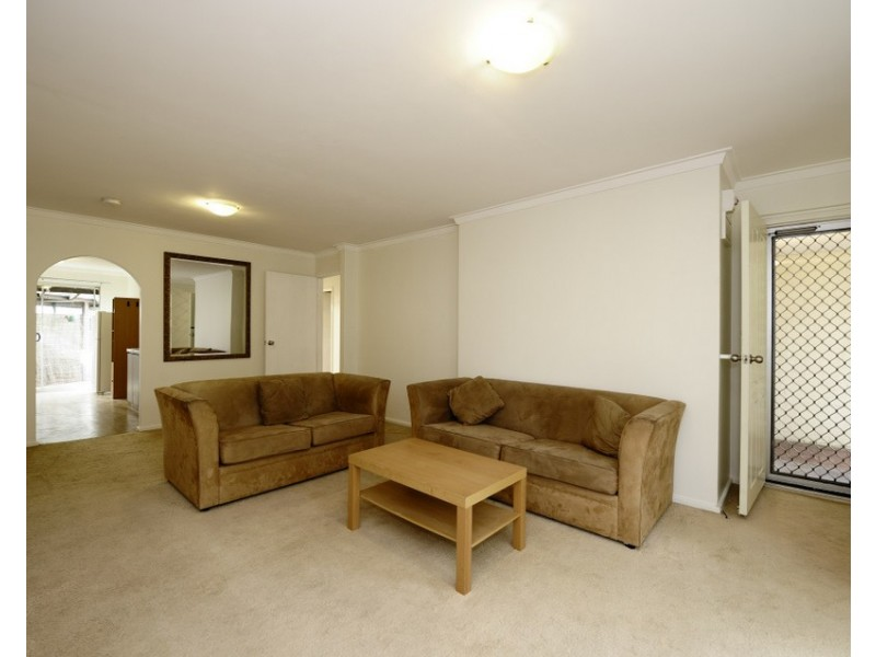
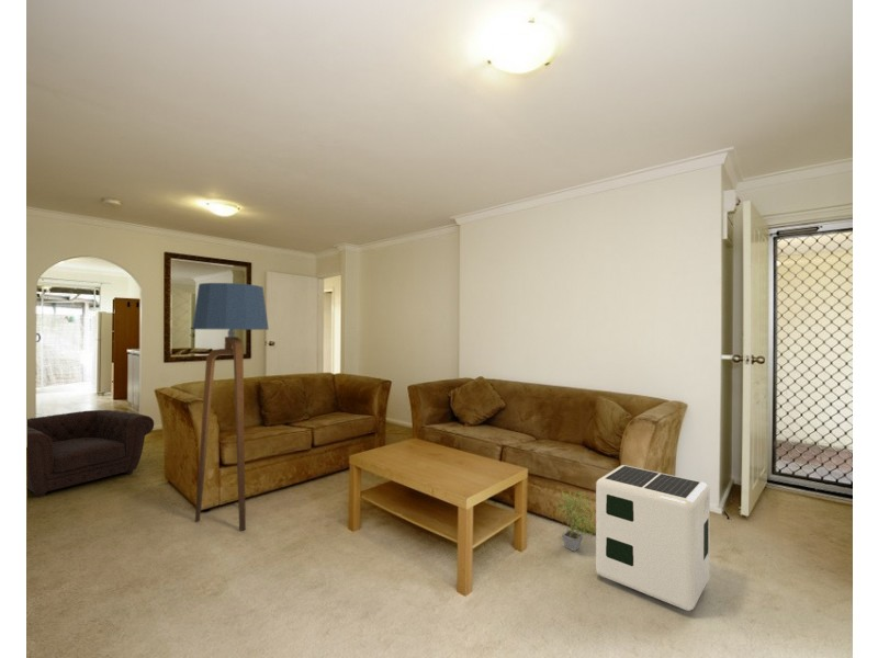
+ floor lamp [191,282,270,532]
+ potted plant [551,489,596,553]
+ air purifier [595,464,711,612]
+ armchair [26,409,155,498]
